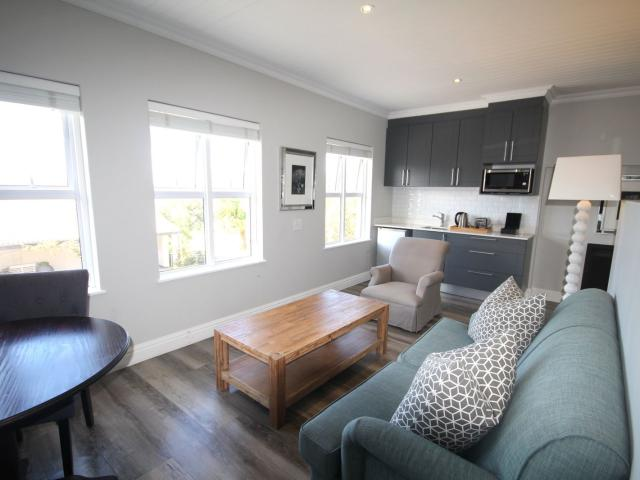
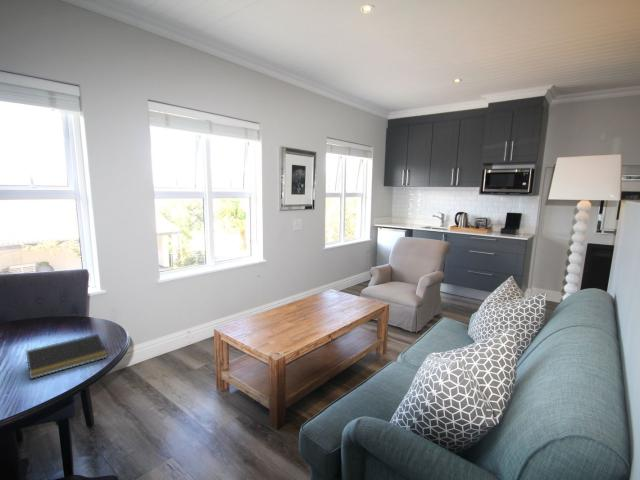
+ notepad [24,333,109,380]
